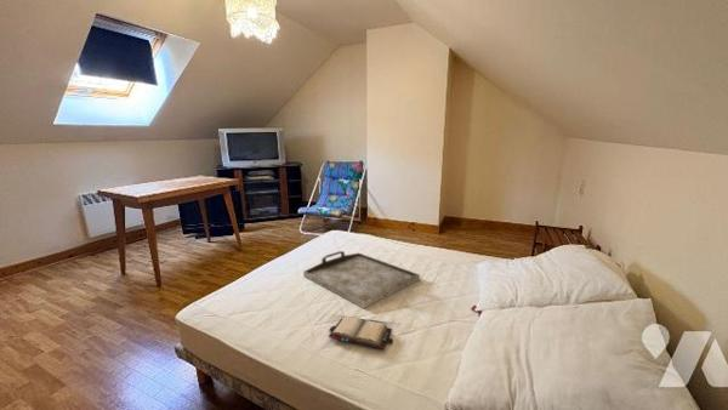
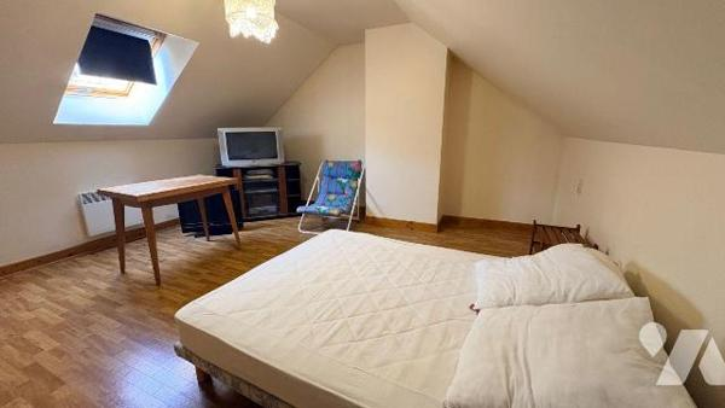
- hardback book [328,315,394,351]
- serving tray [302,250,421,309]
